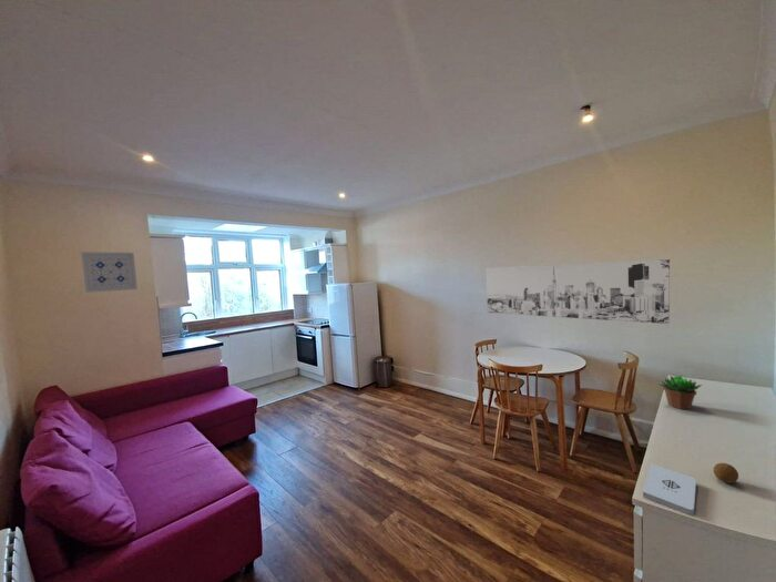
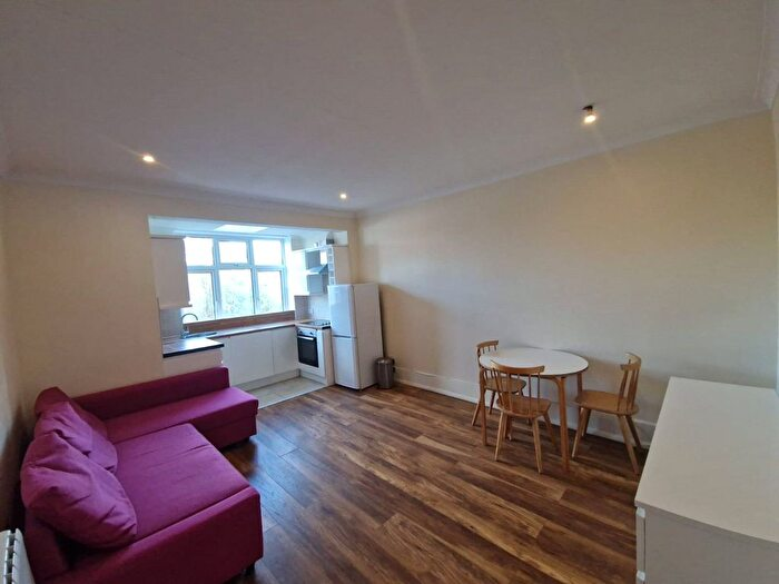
- succulent plant [658,375,703,410]
- notepad [642,463,697,515]
- wall art [80,251,139,294]
- wall art [486,258,671,325]
- fruit [713,462,739,484]
